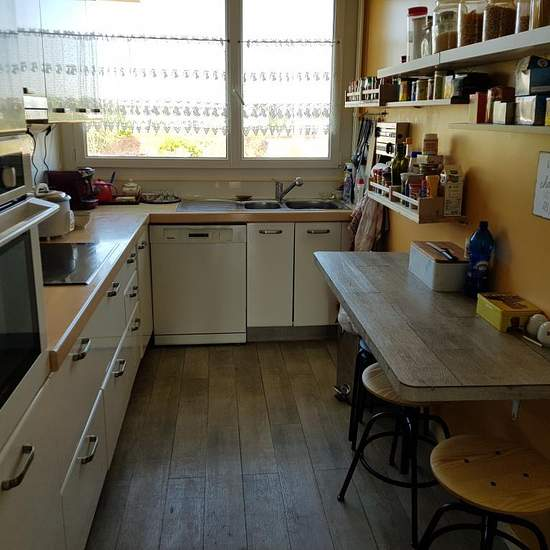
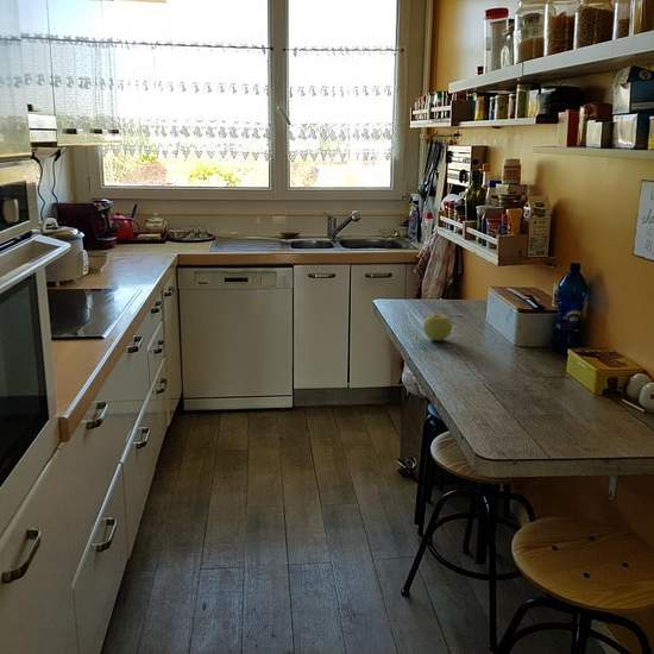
+ apple [422,313,453,341]
